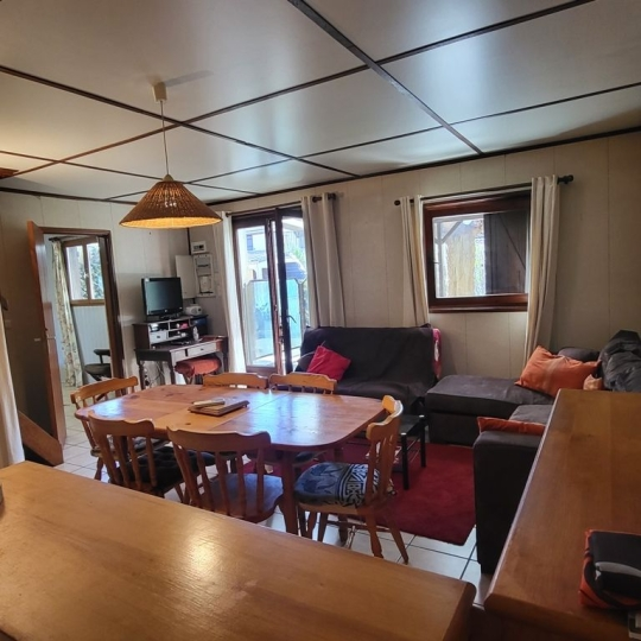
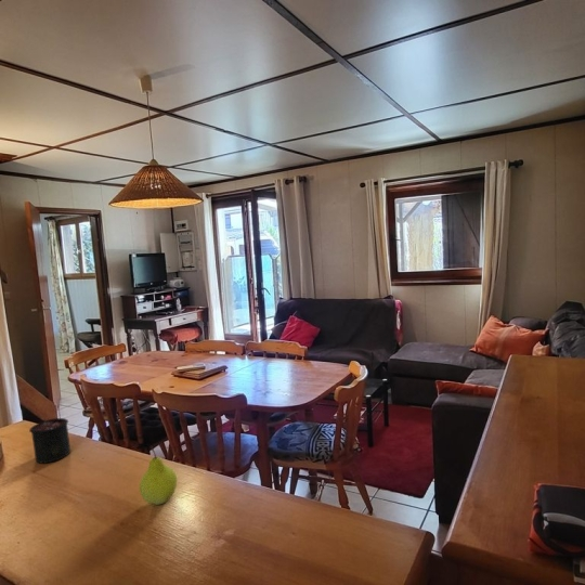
+ candle [28,405,72,465]
+ fruit [139,445,178,506]
